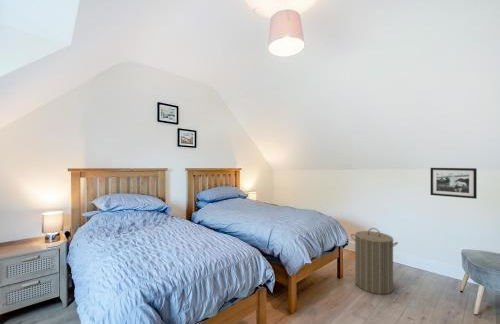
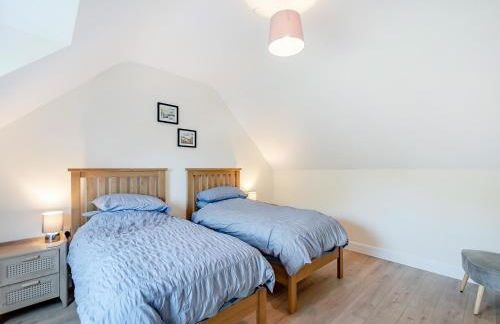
- laundry hamper [350,227,399,295]
- picture frame [430,167,478,200]
